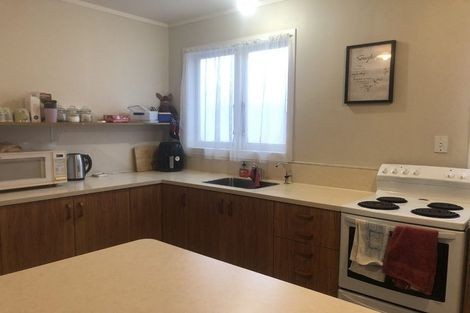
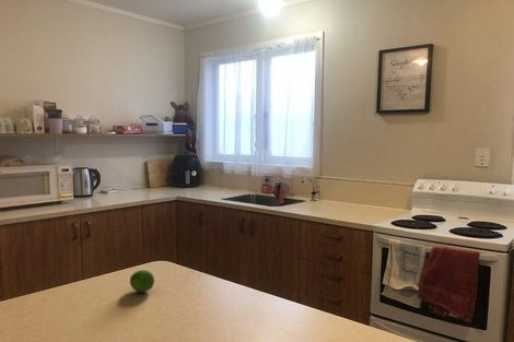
+ fruit [129,269,155,293]
